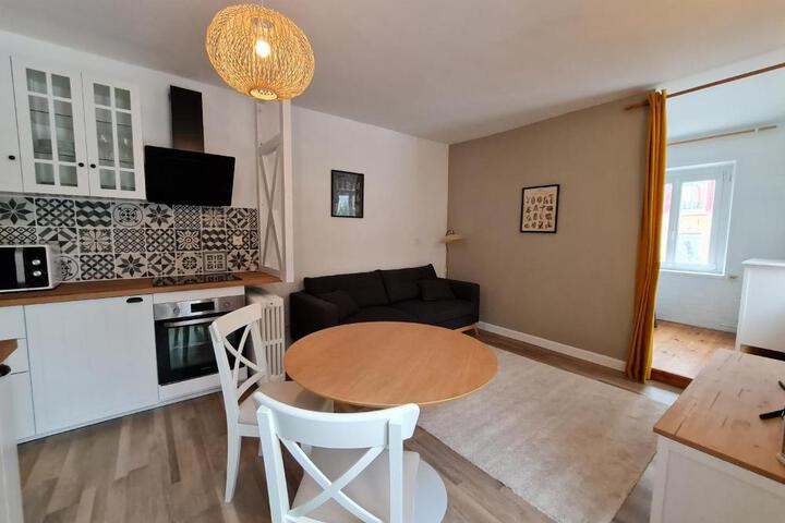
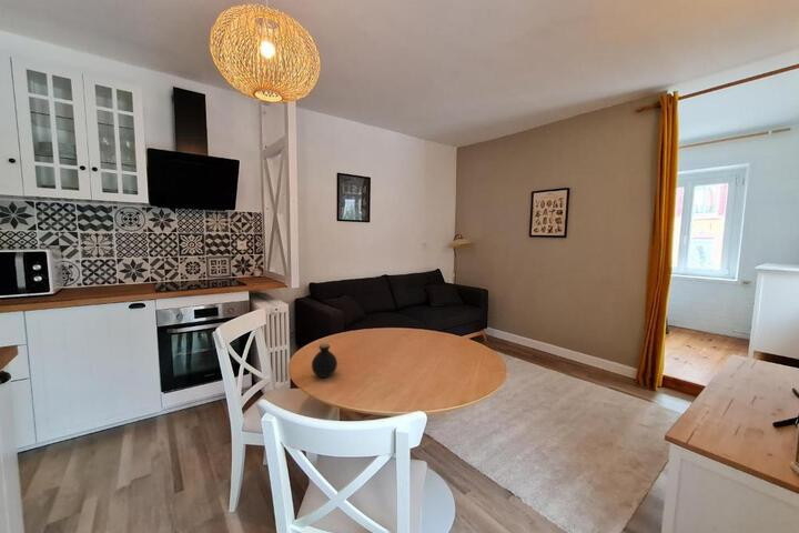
+ bottle [311,341,338,379]
